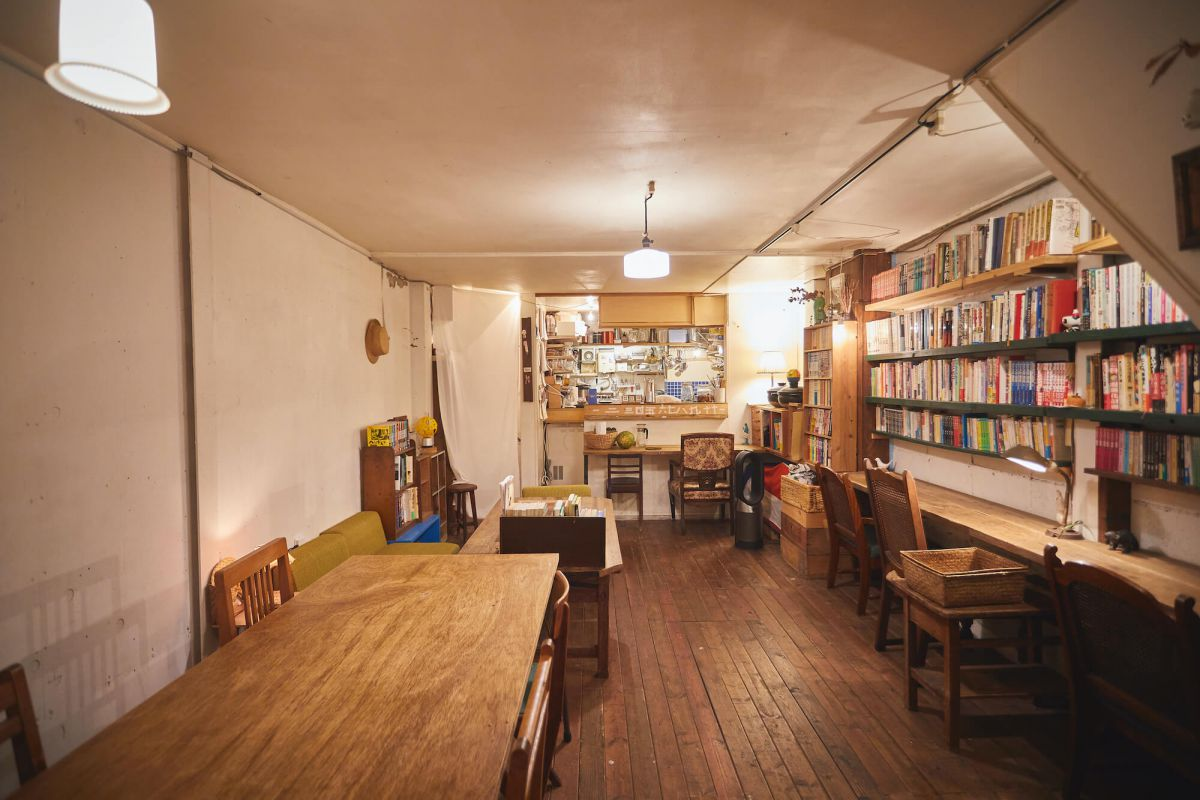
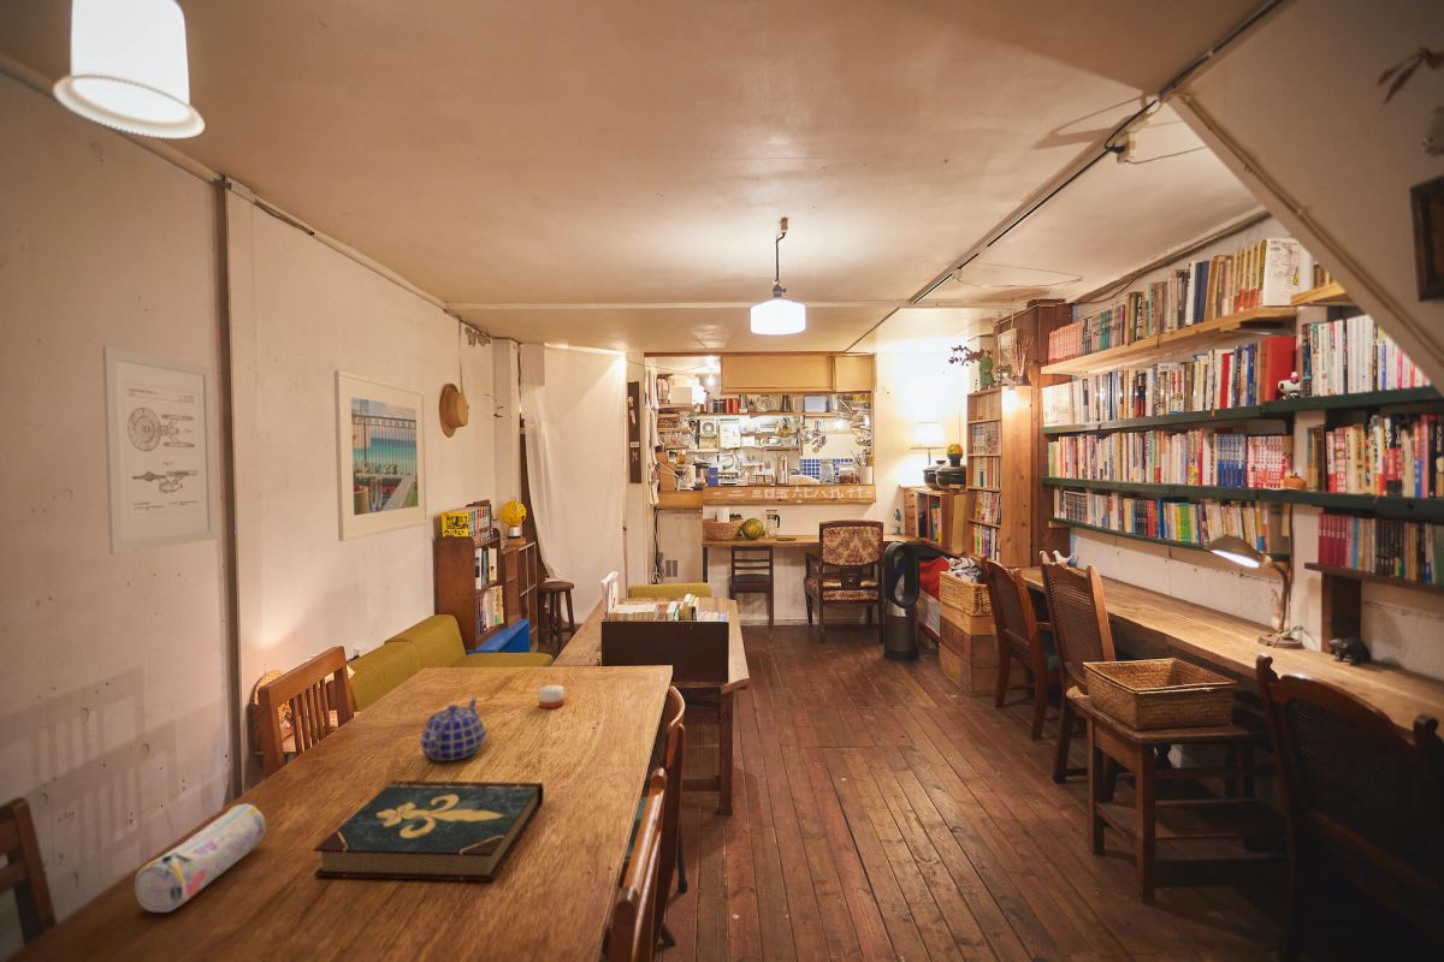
+ teapot [419,696,487,762]
+ pencil case [134,802,267,914]
+ candle [538,684,566,709]
+ book [312,779,545,883]
+ wall art [101,345,218,556]
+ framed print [333,369,428,542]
